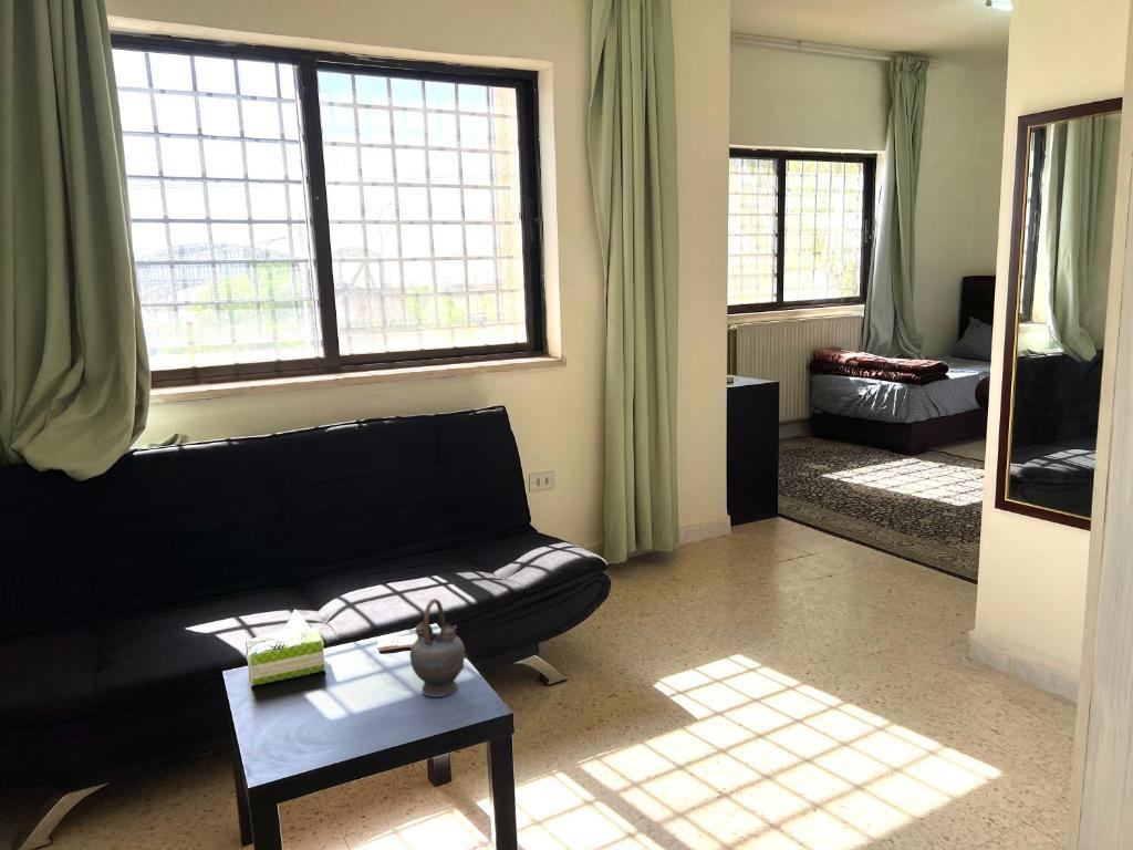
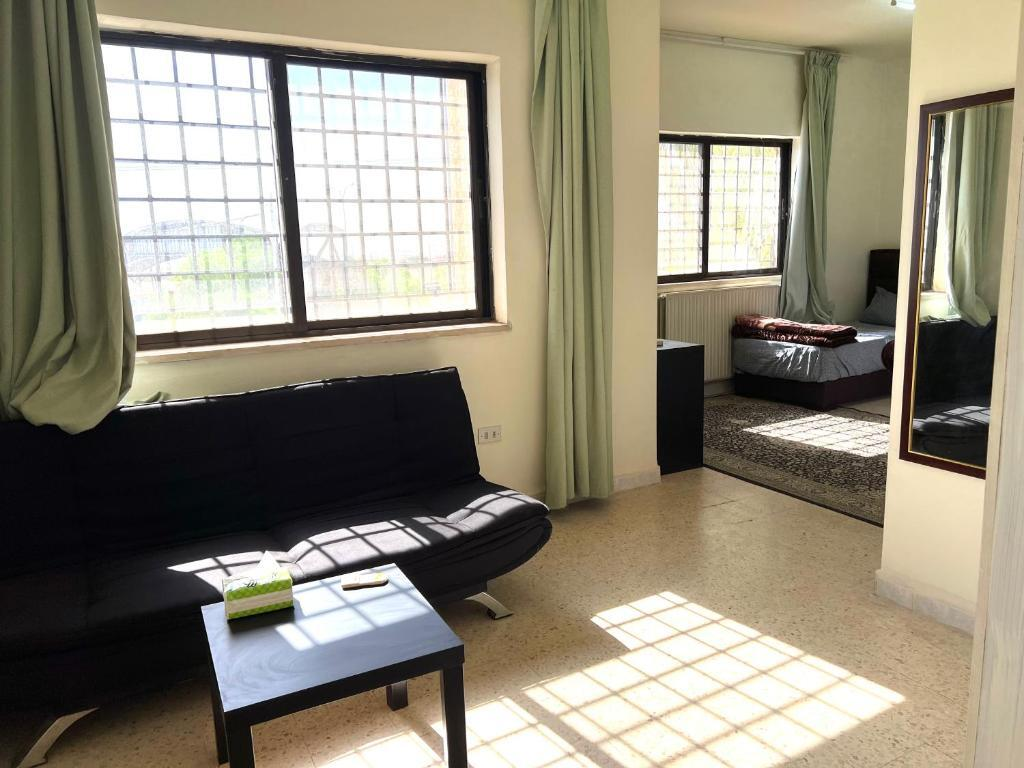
- teapot [408,598,469,698]
